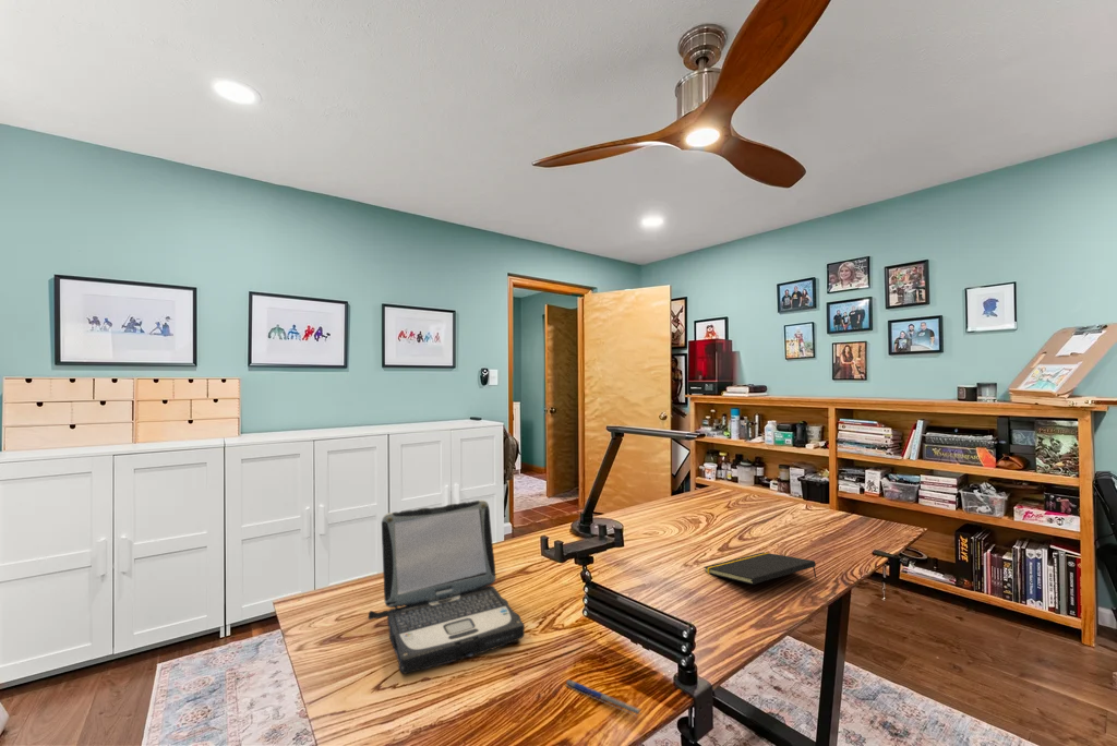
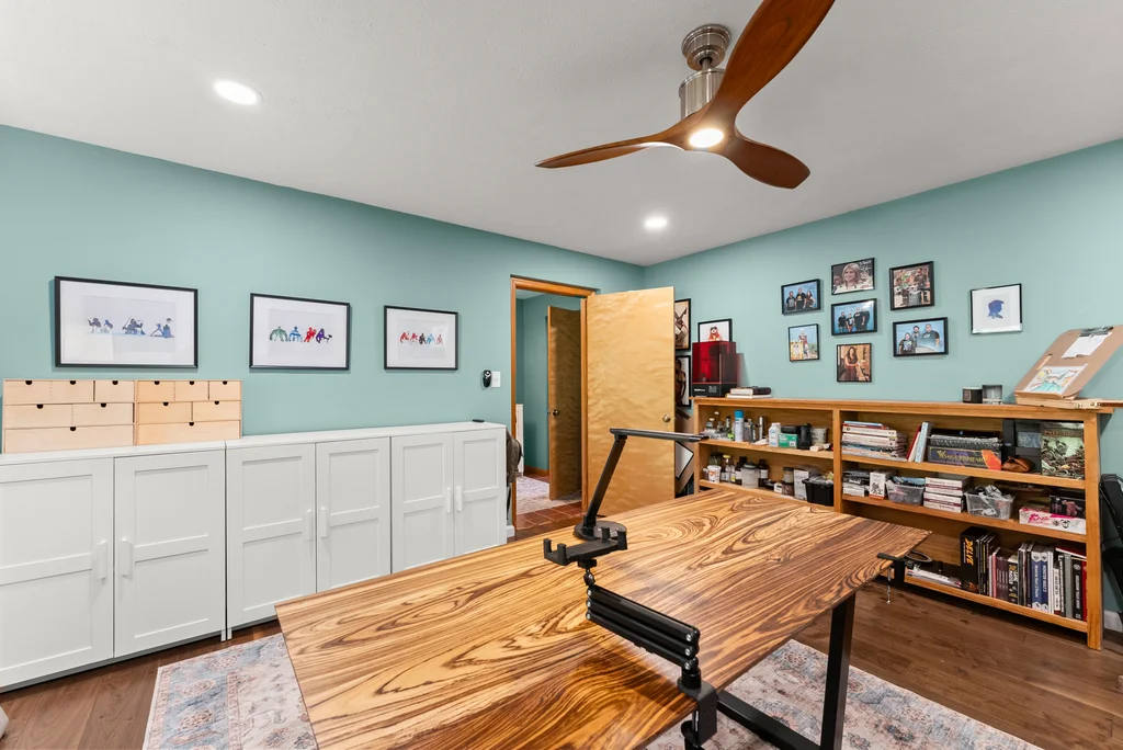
- laptop [368,500,526,675]
- pen [564,679,642,718]
- notepad [702,551,818,586]
